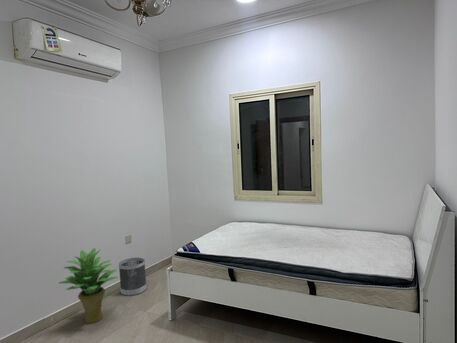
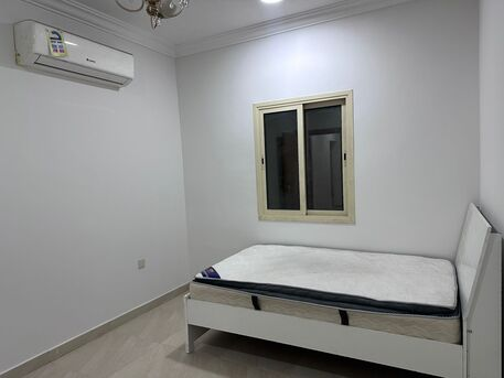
- potted plant [58,247,119,324]
- wastebasket [118,257,148,297]
